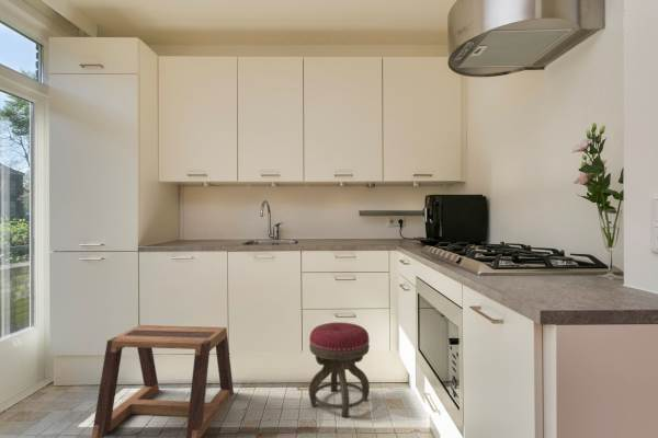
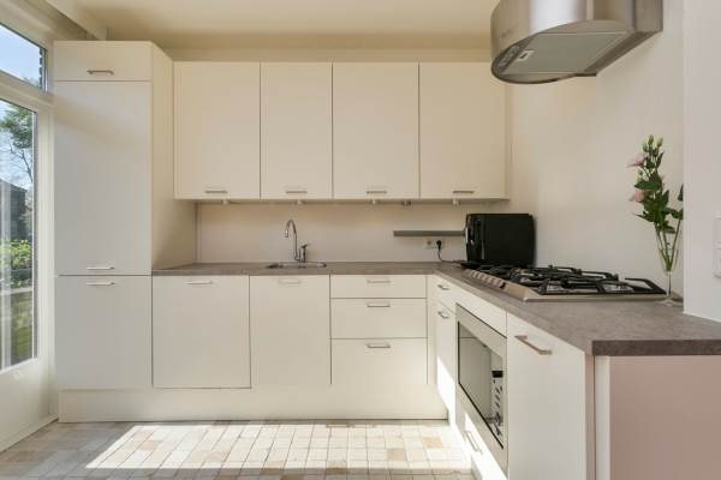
- stool [91,324,235,438]
- stool [308,321,371,418]
